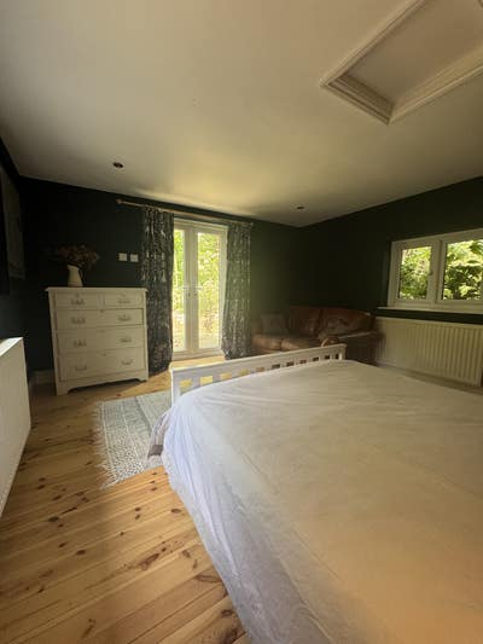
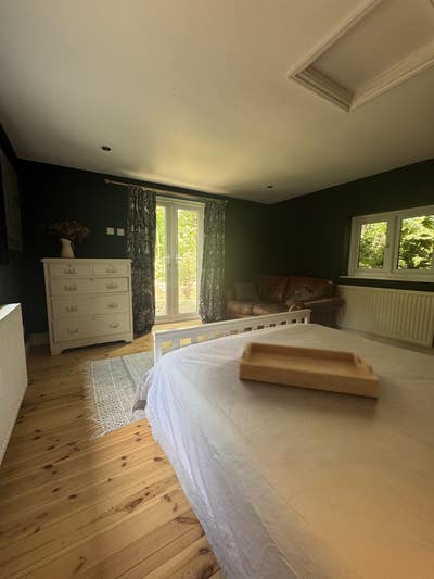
+ serving tray [238,341,381,399]
